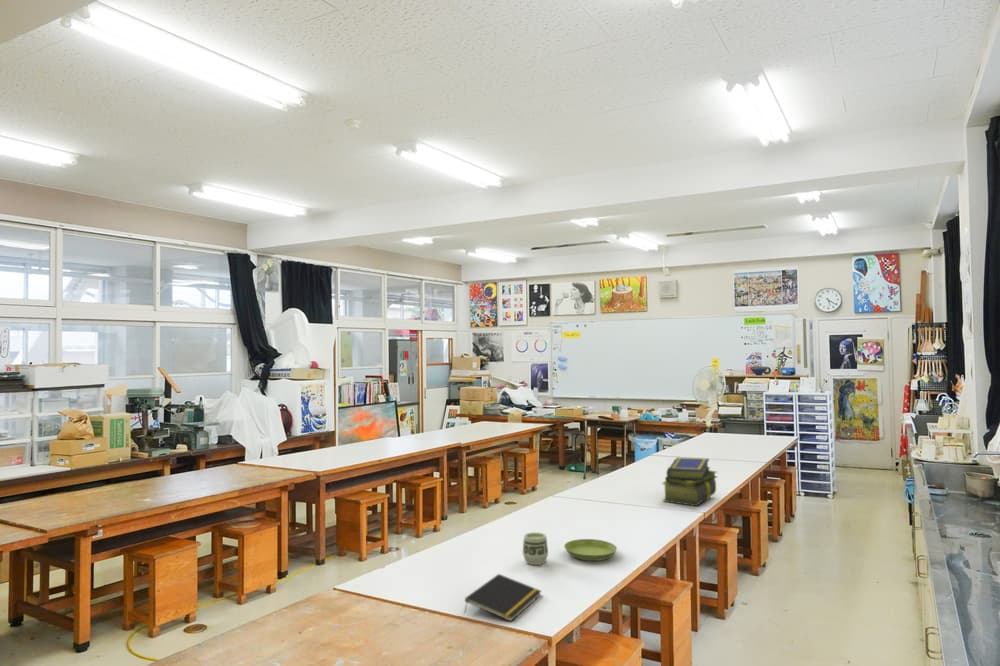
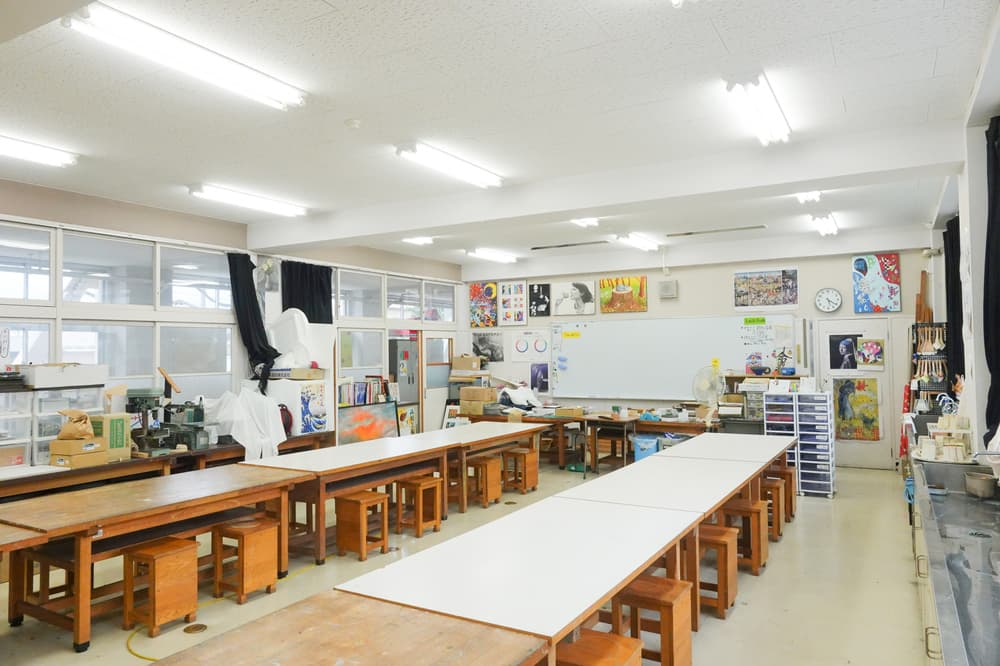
- saucer [563,538,618,562]
- cup [521,531,549,566]
- notepad [464,573,542,622]
- stack of books [661,457,719,507]
